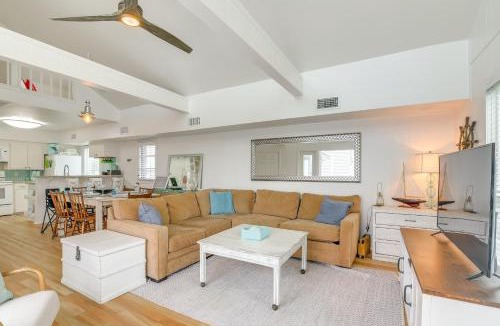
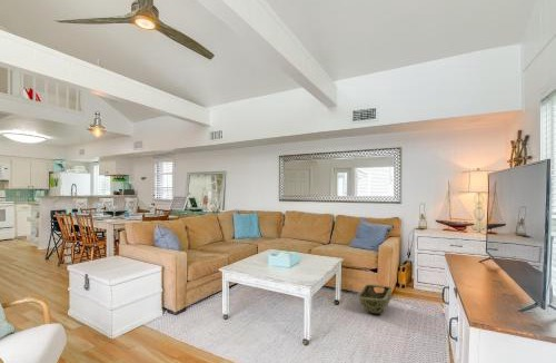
+ woven basket [357,284,393,315]
